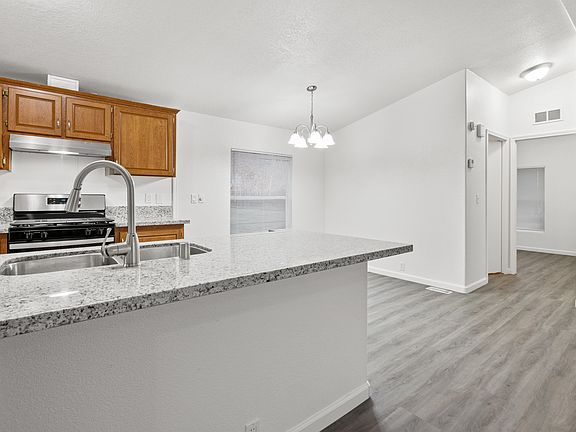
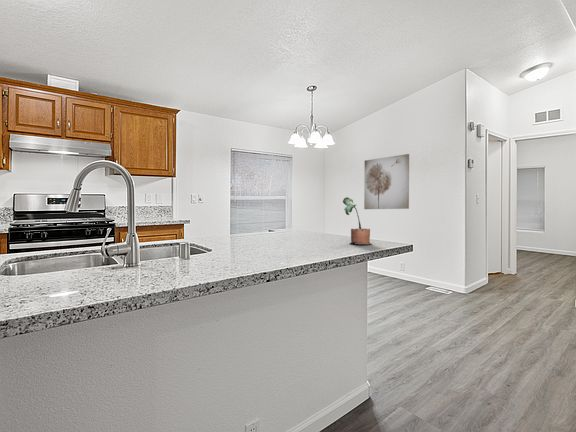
+ potted plant [342,196,372,245]
+ wall art [363,153,410,210]
